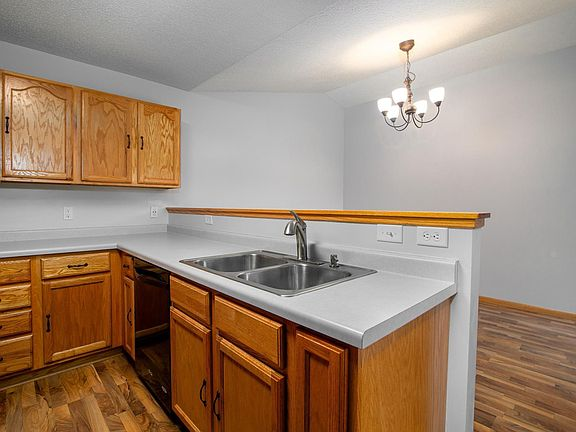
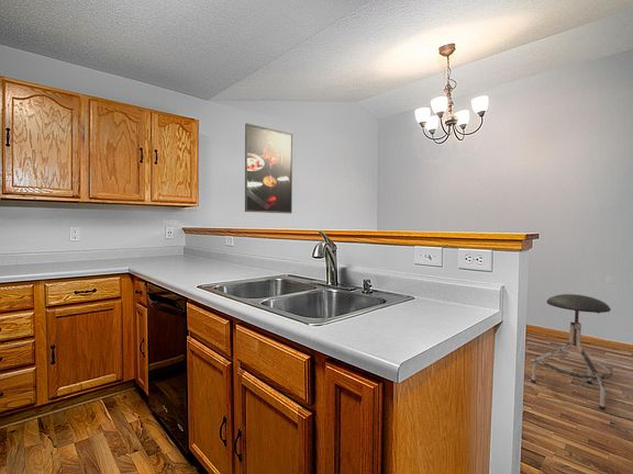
+ stool [530,293,613,411]
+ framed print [244,122,293,215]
